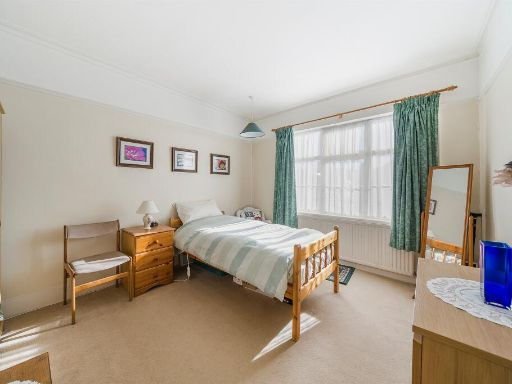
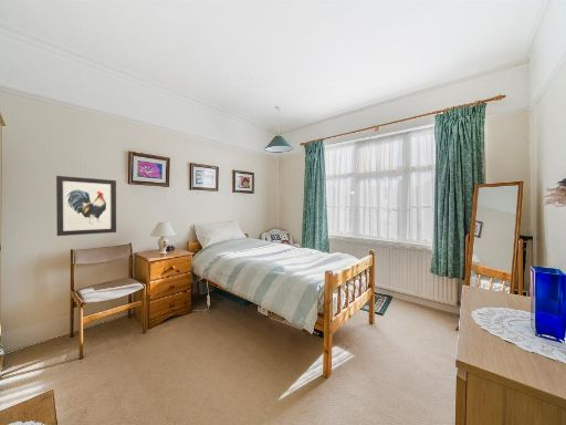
+ wall art [55,175,117,237]
